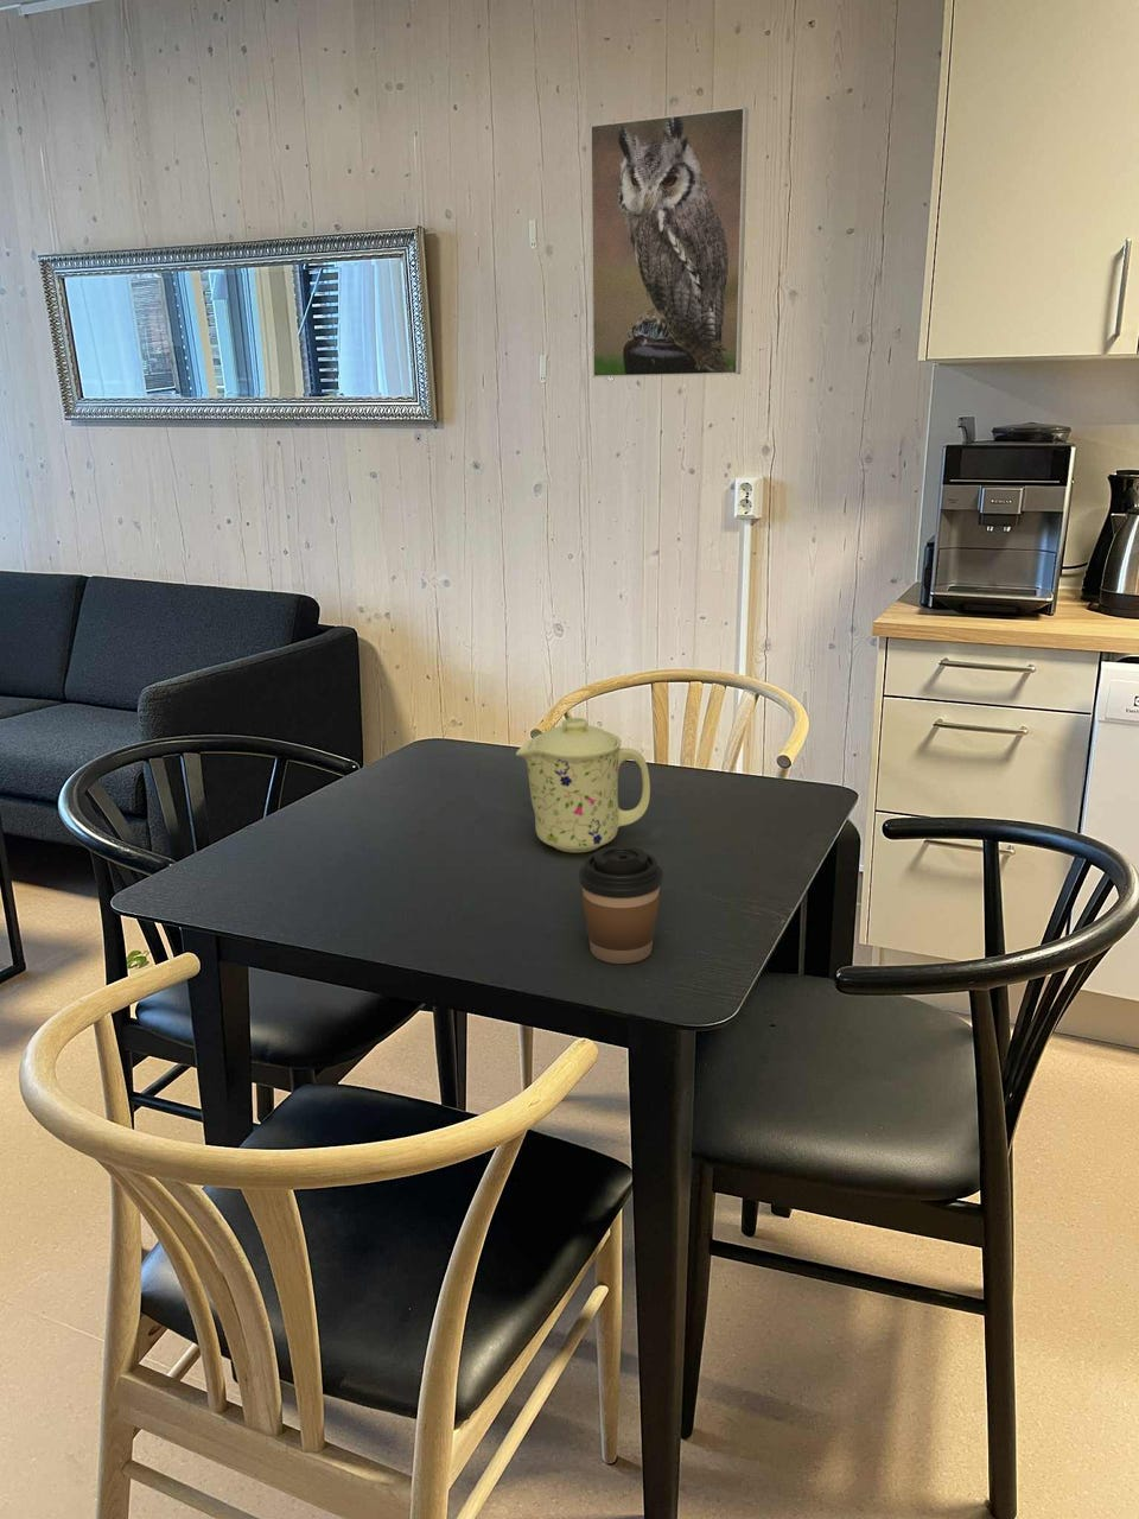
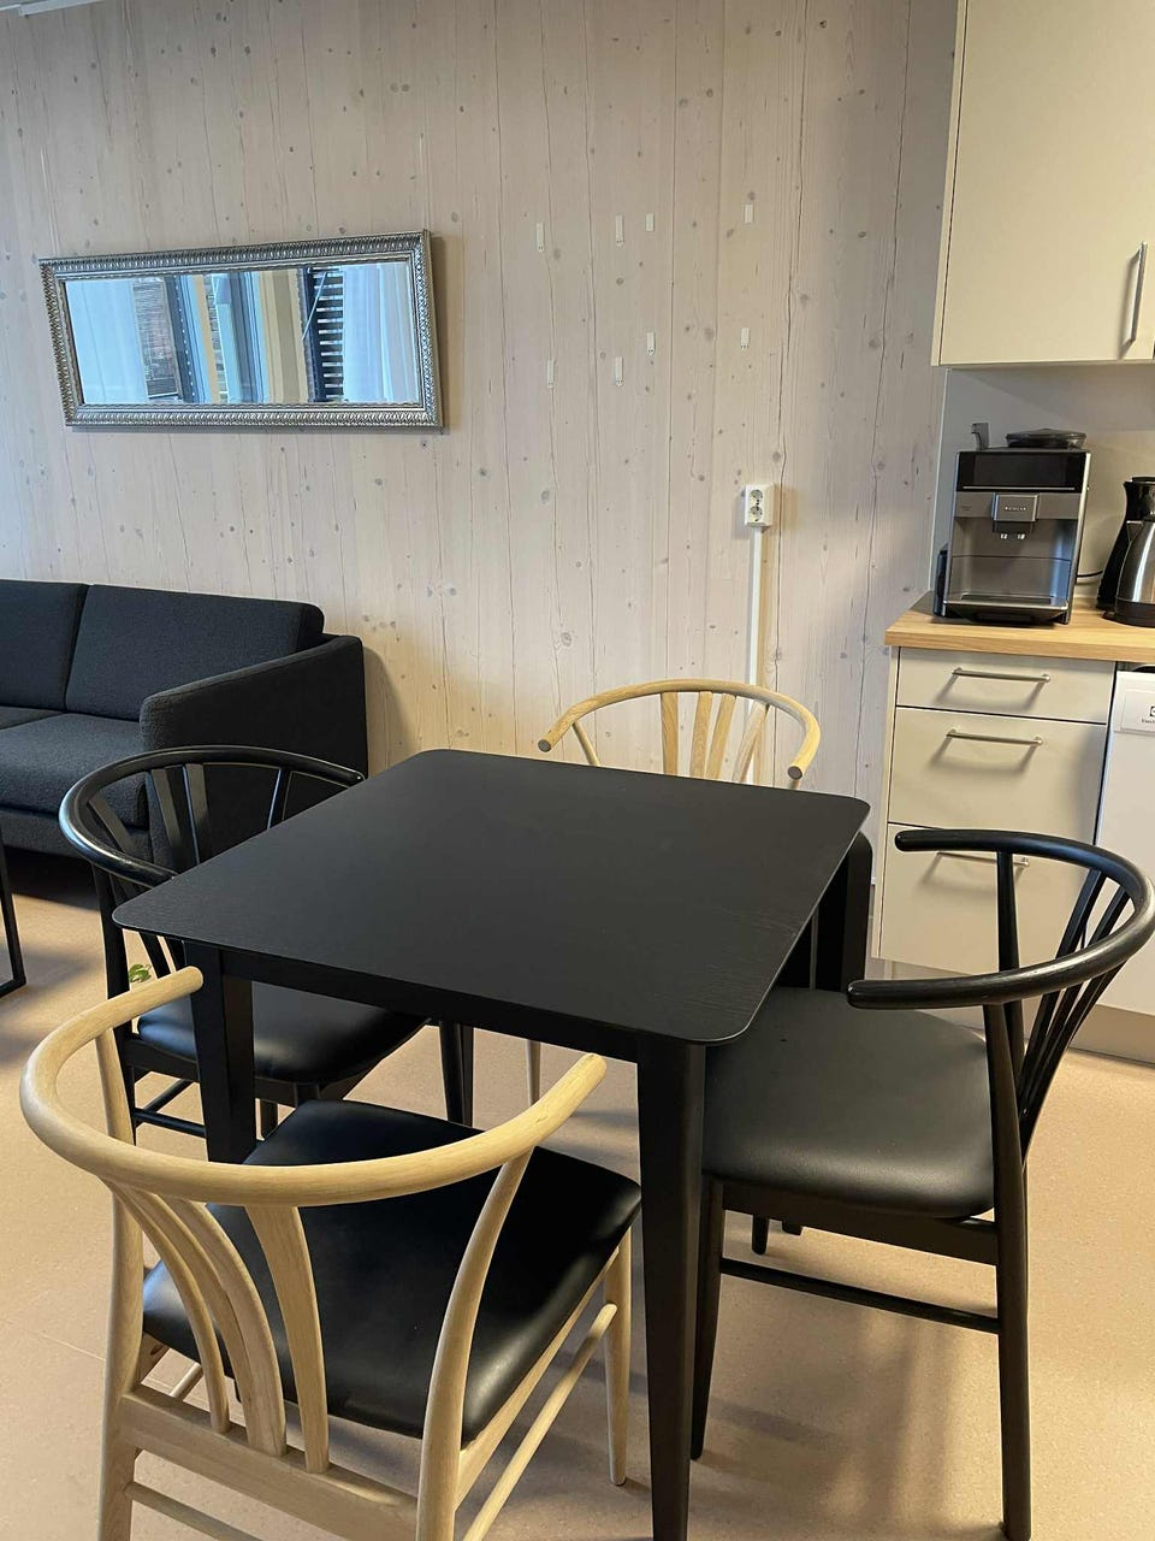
- coffee cup [578,844,664,965]
- mug [514,716,651,853]
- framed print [589,105,750,379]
